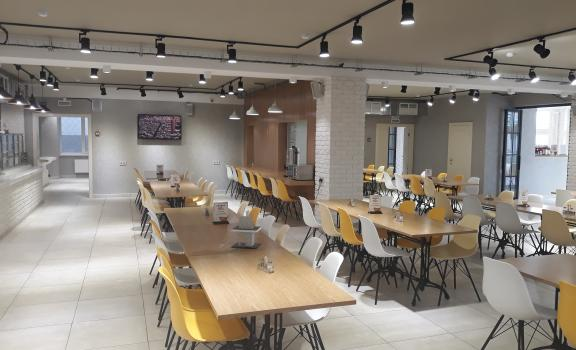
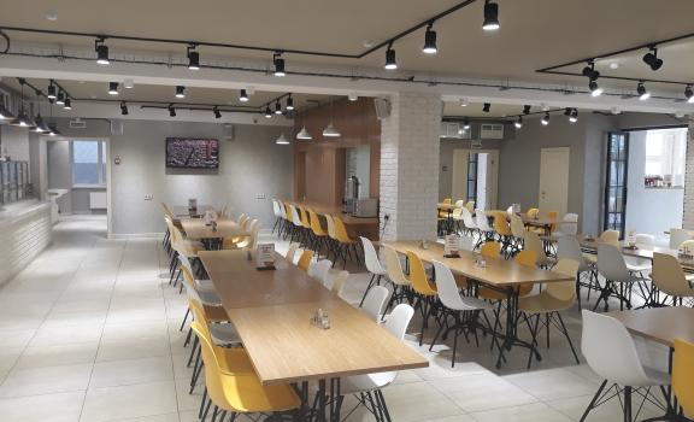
- napkin holder [230,209,262,249]
